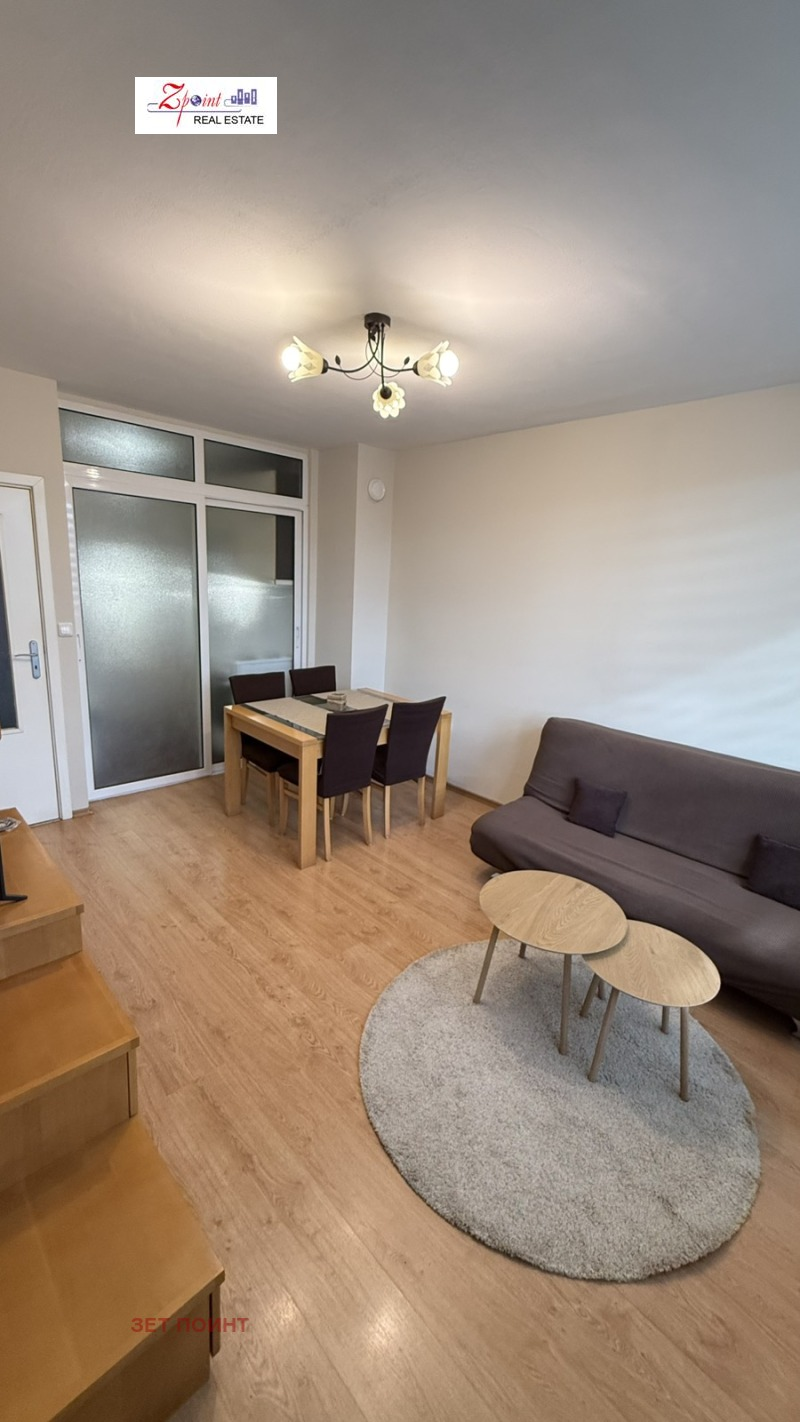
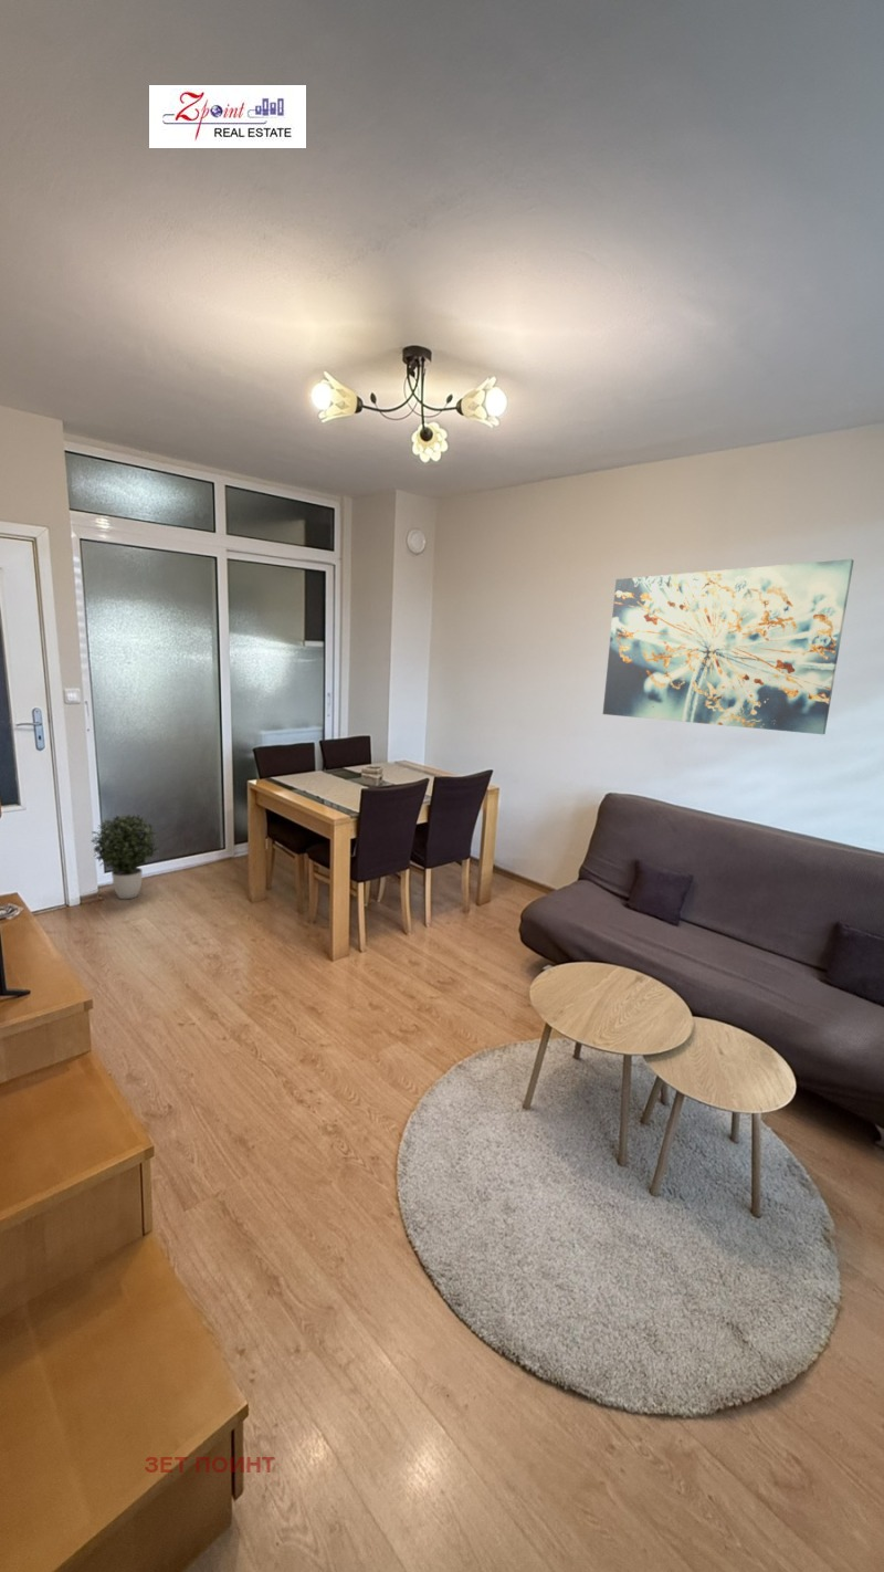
+ potted plant [90,814,160,900]
+ wall art [602,558,855,735]
